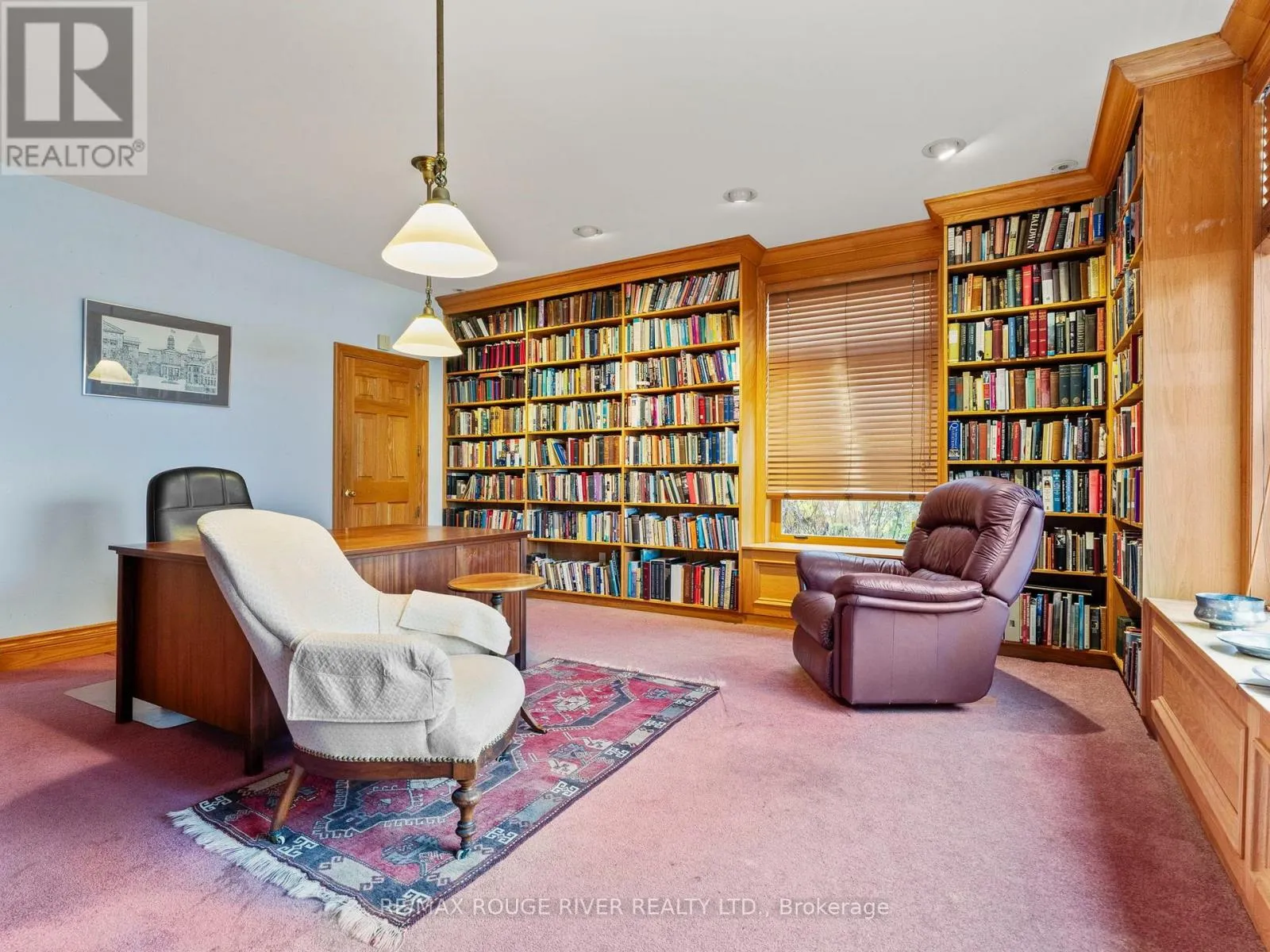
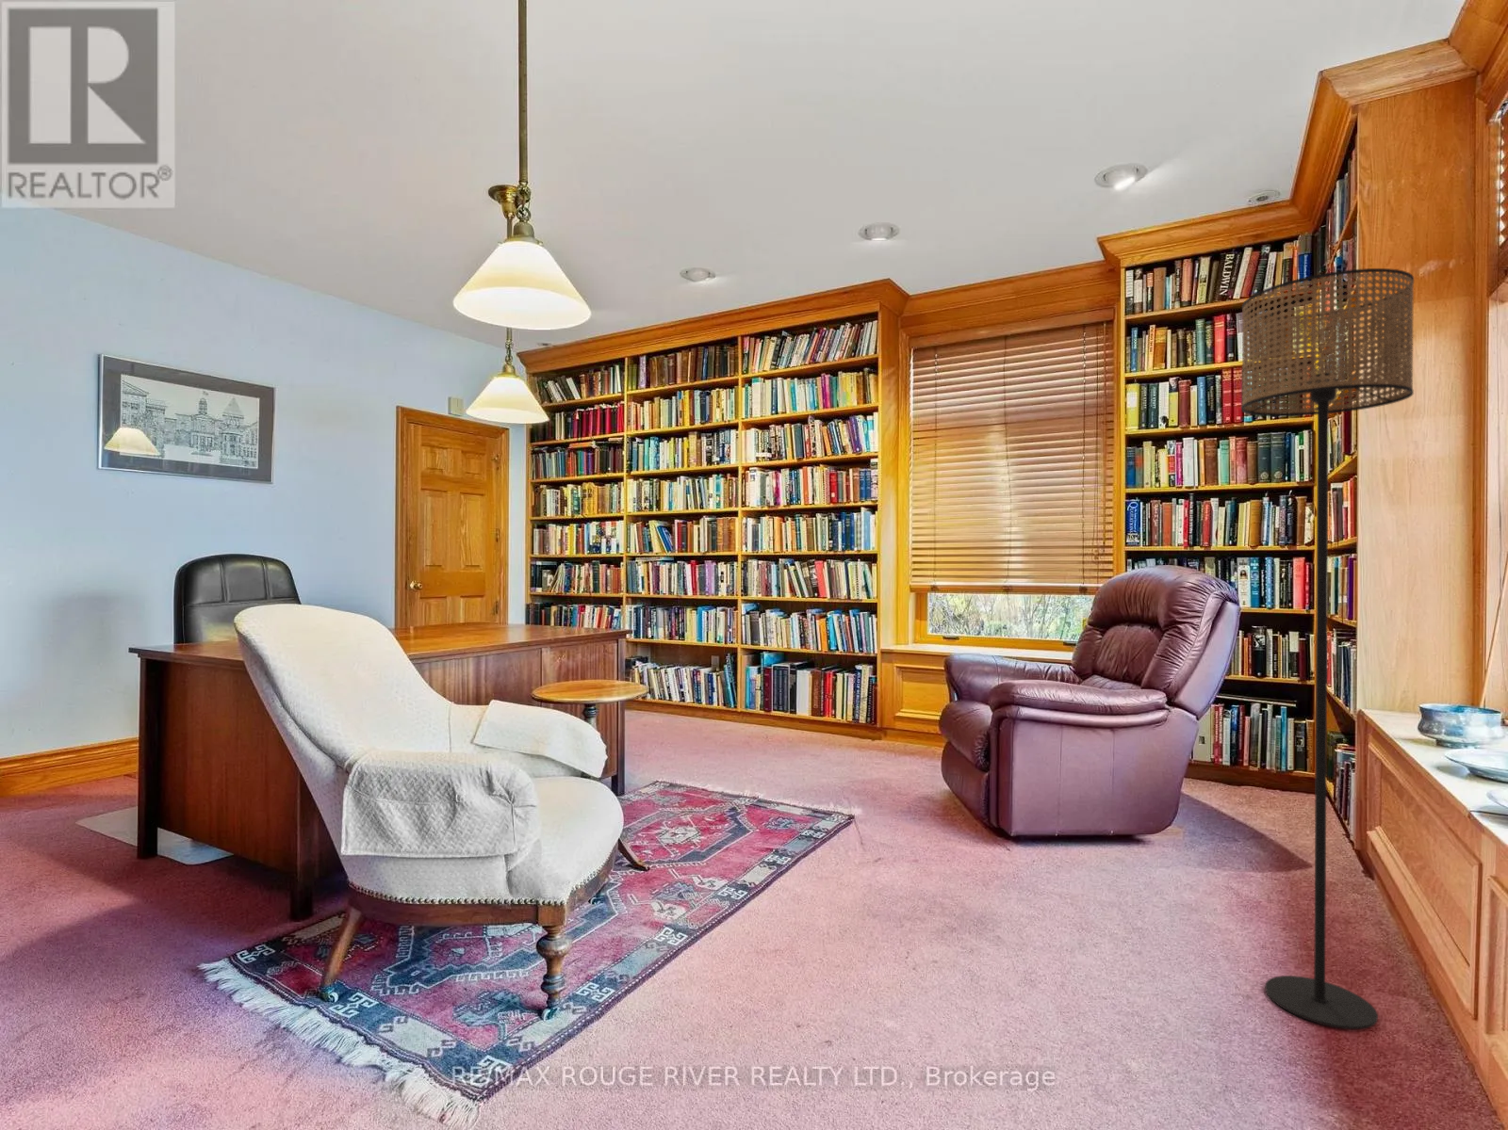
+ floor lamp [1241,267,1414,1030]
